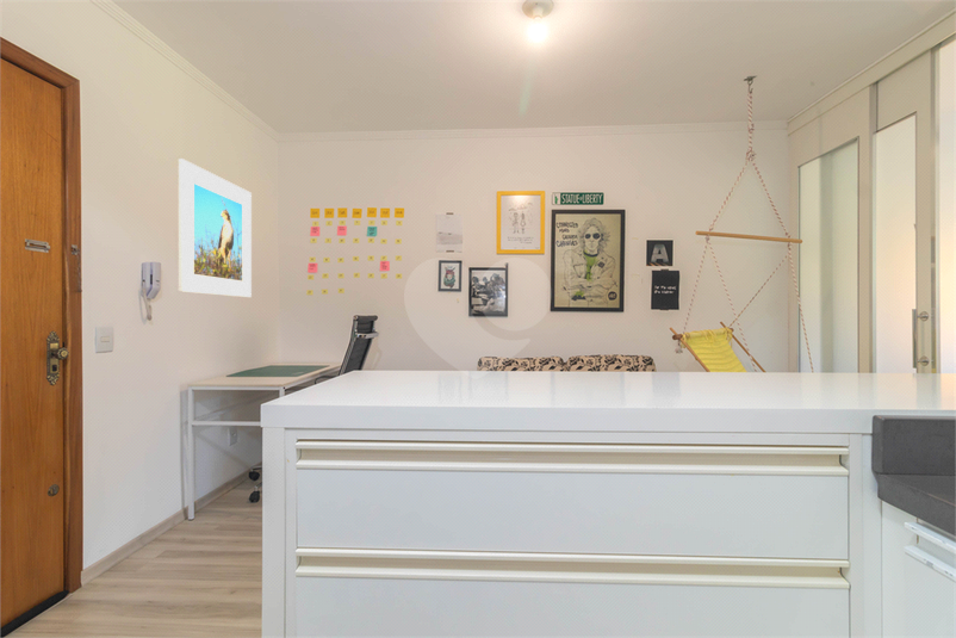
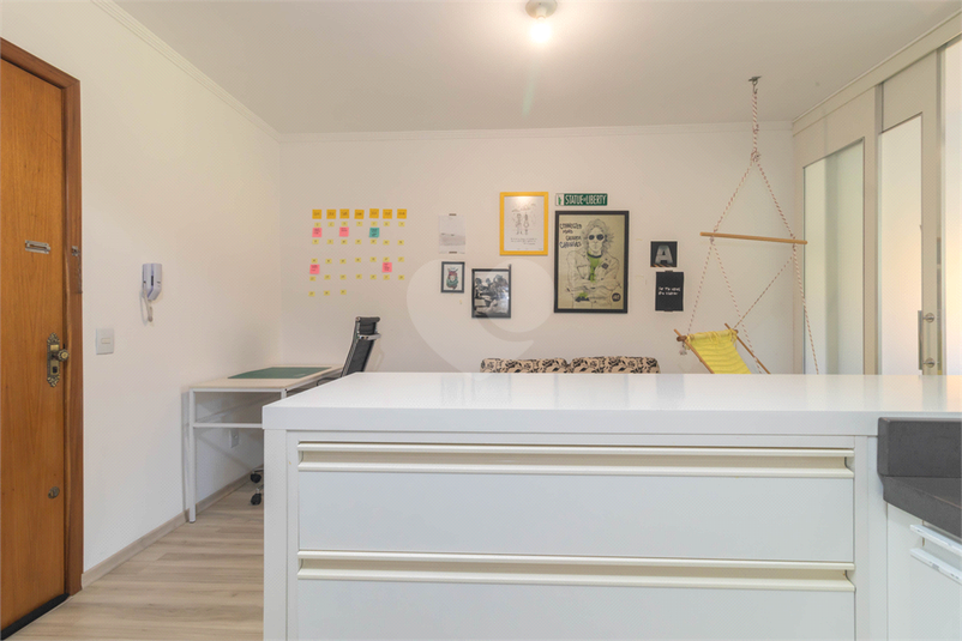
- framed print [178,157,253,298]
